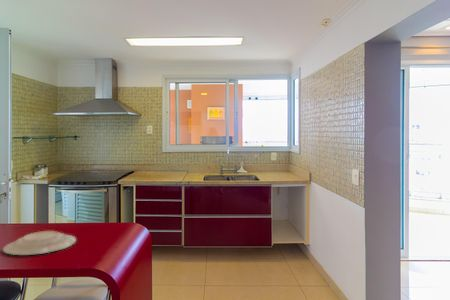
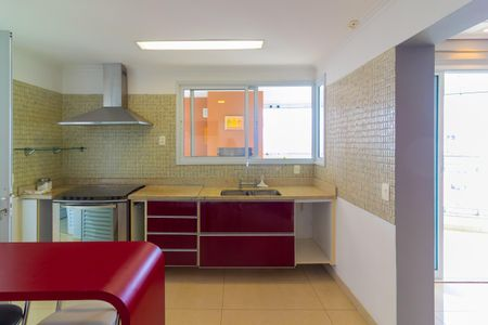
- plate [2,230,77,256]
